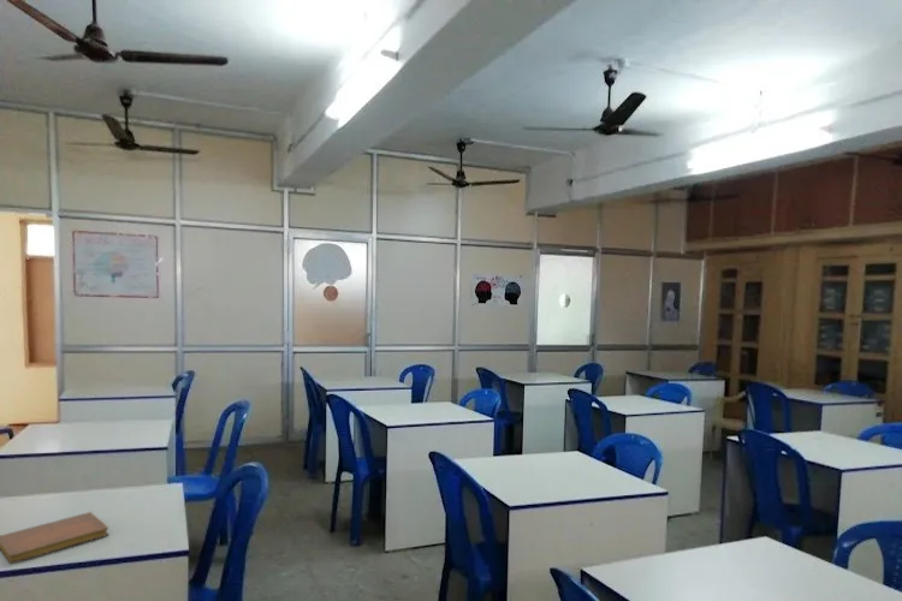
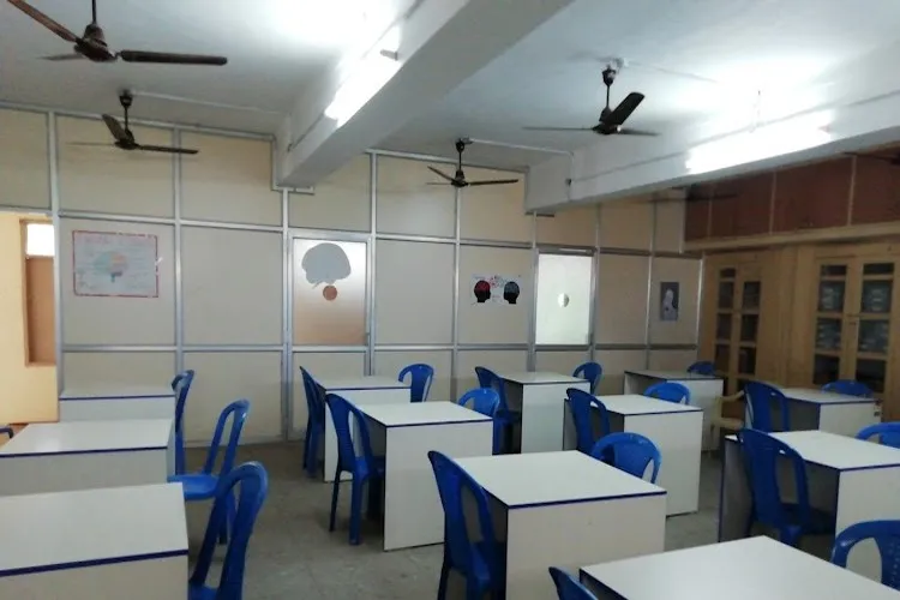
- notebook [0,511,109,565]
